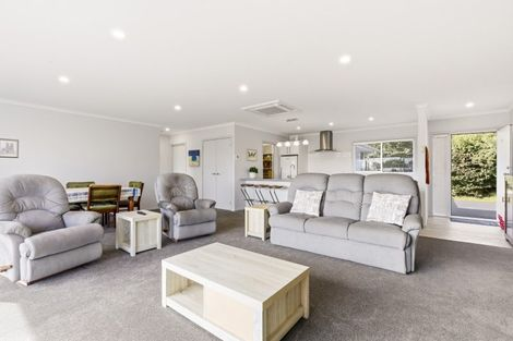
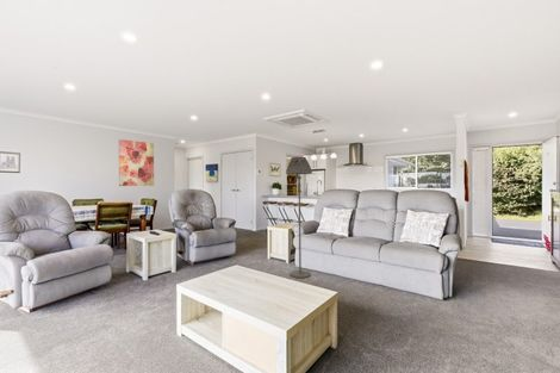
+ floor lamp [285,156,313,279]
+ wall art [118,138,155,187]
